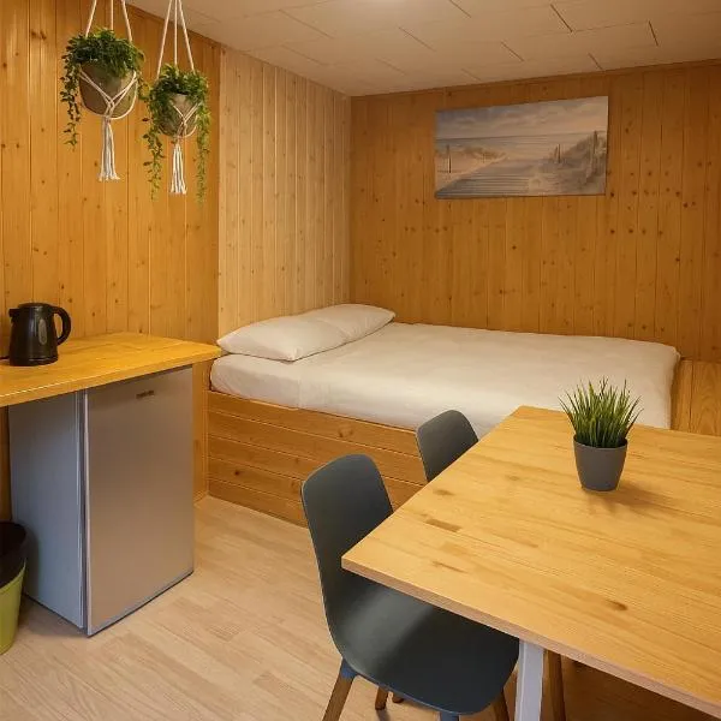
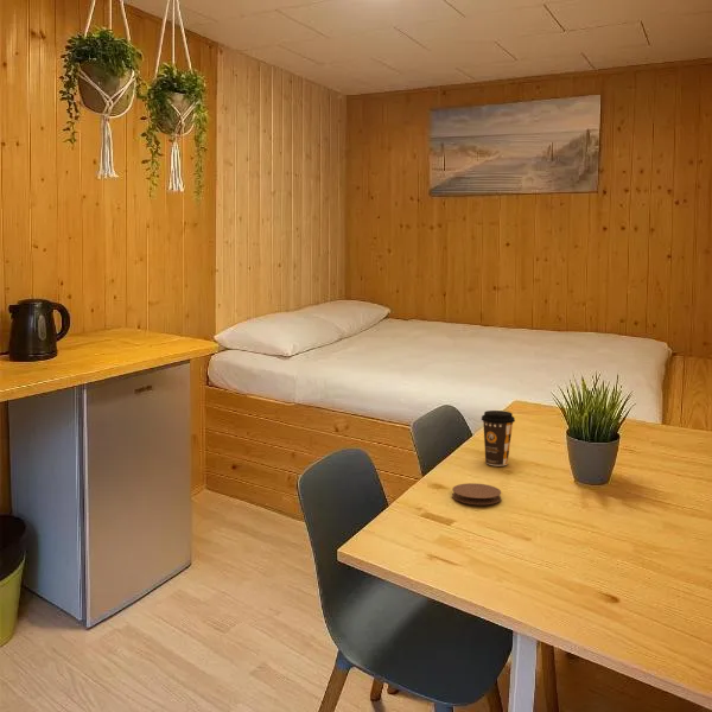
+ coaster [451,482,502,506]
+ coffee cup [481,409,516,468]
